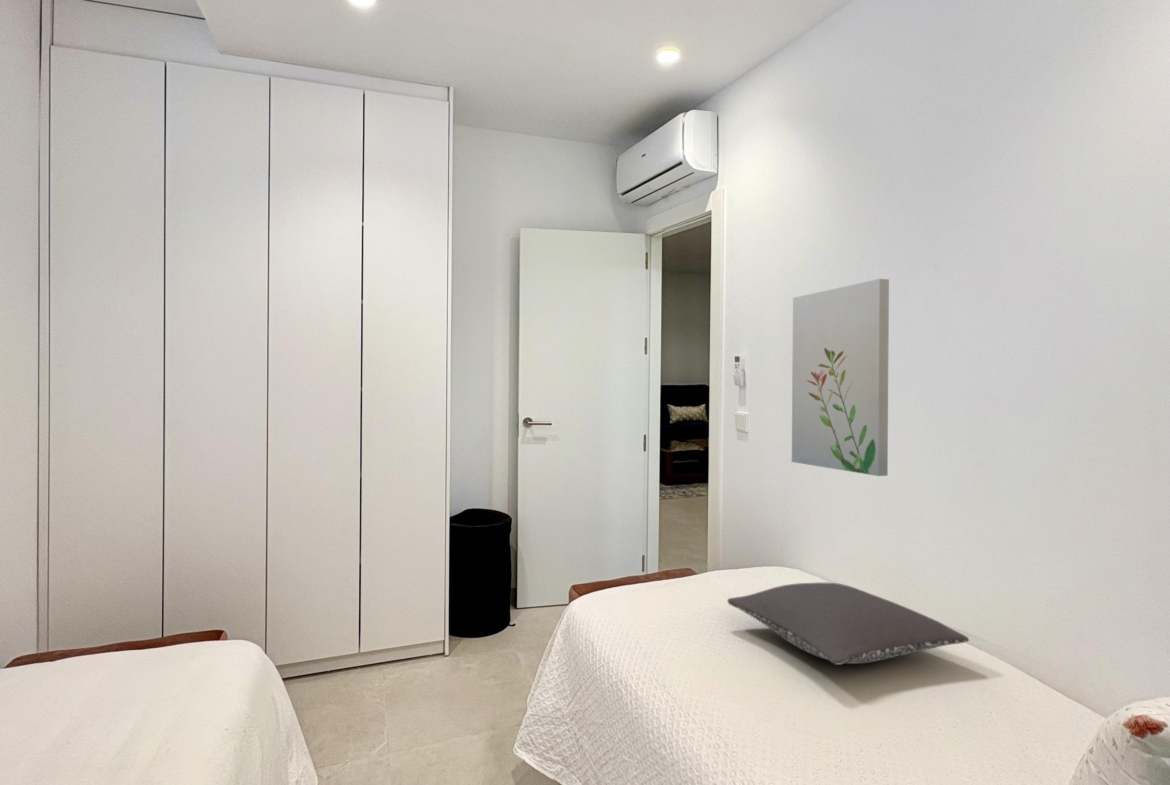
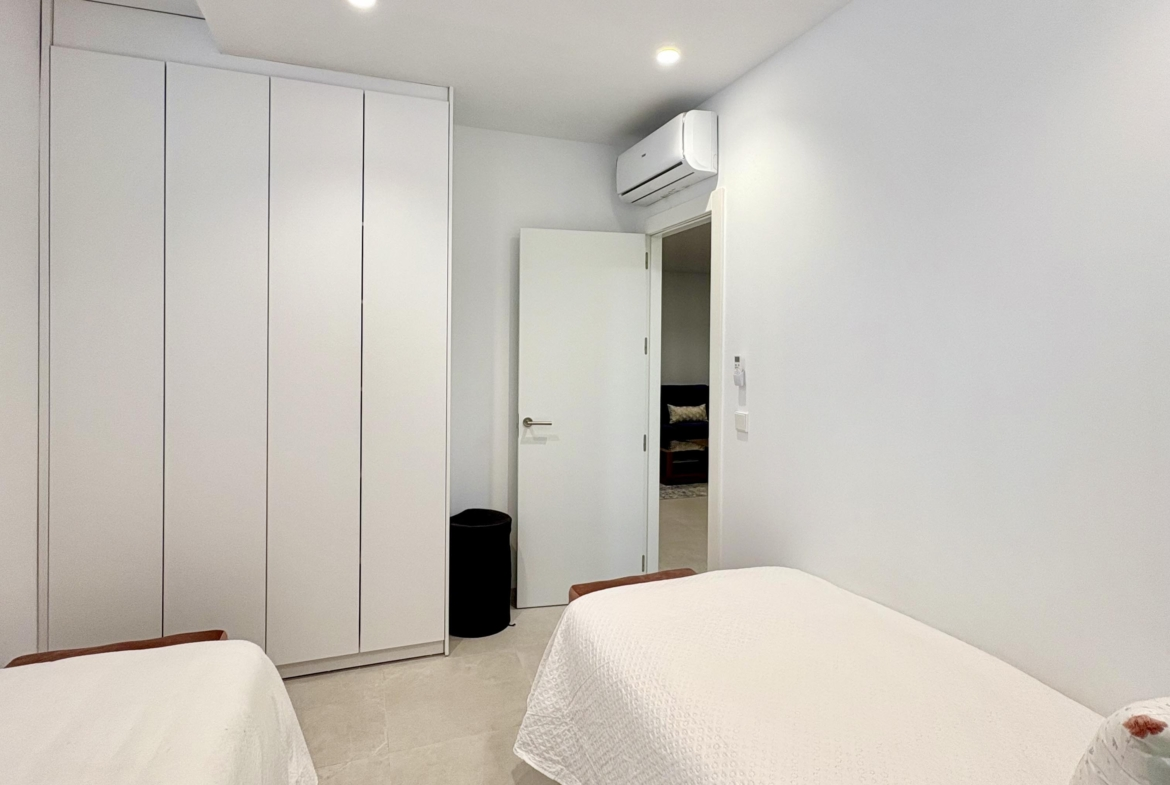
- wall art [791,278,890,477]
- pillow [726,582,970,666]
